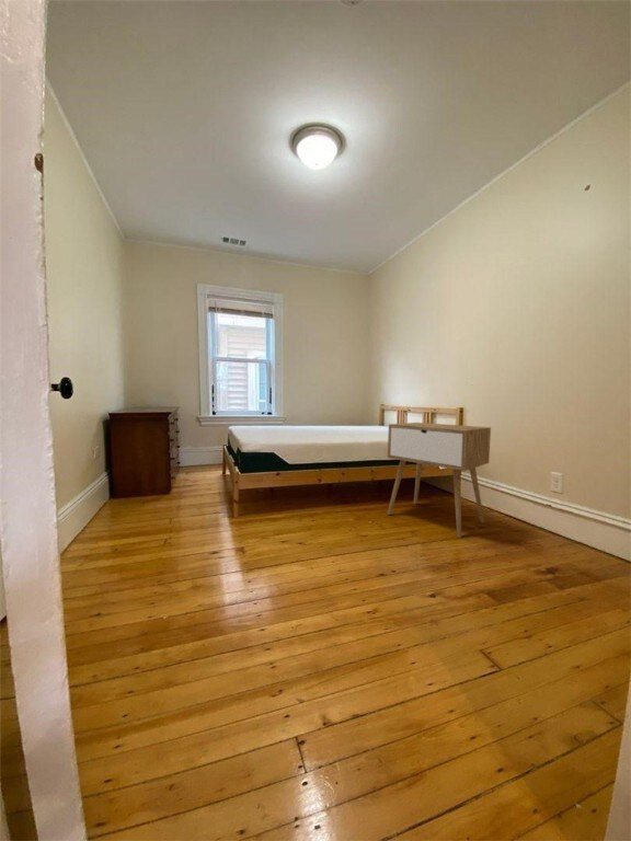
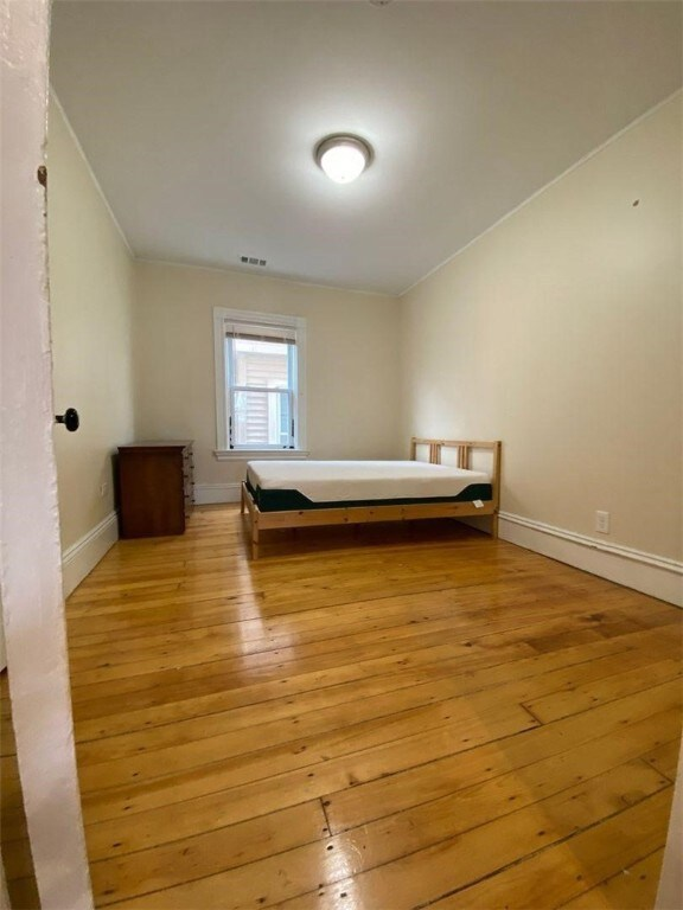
- nightstand [387,422,492,539]
